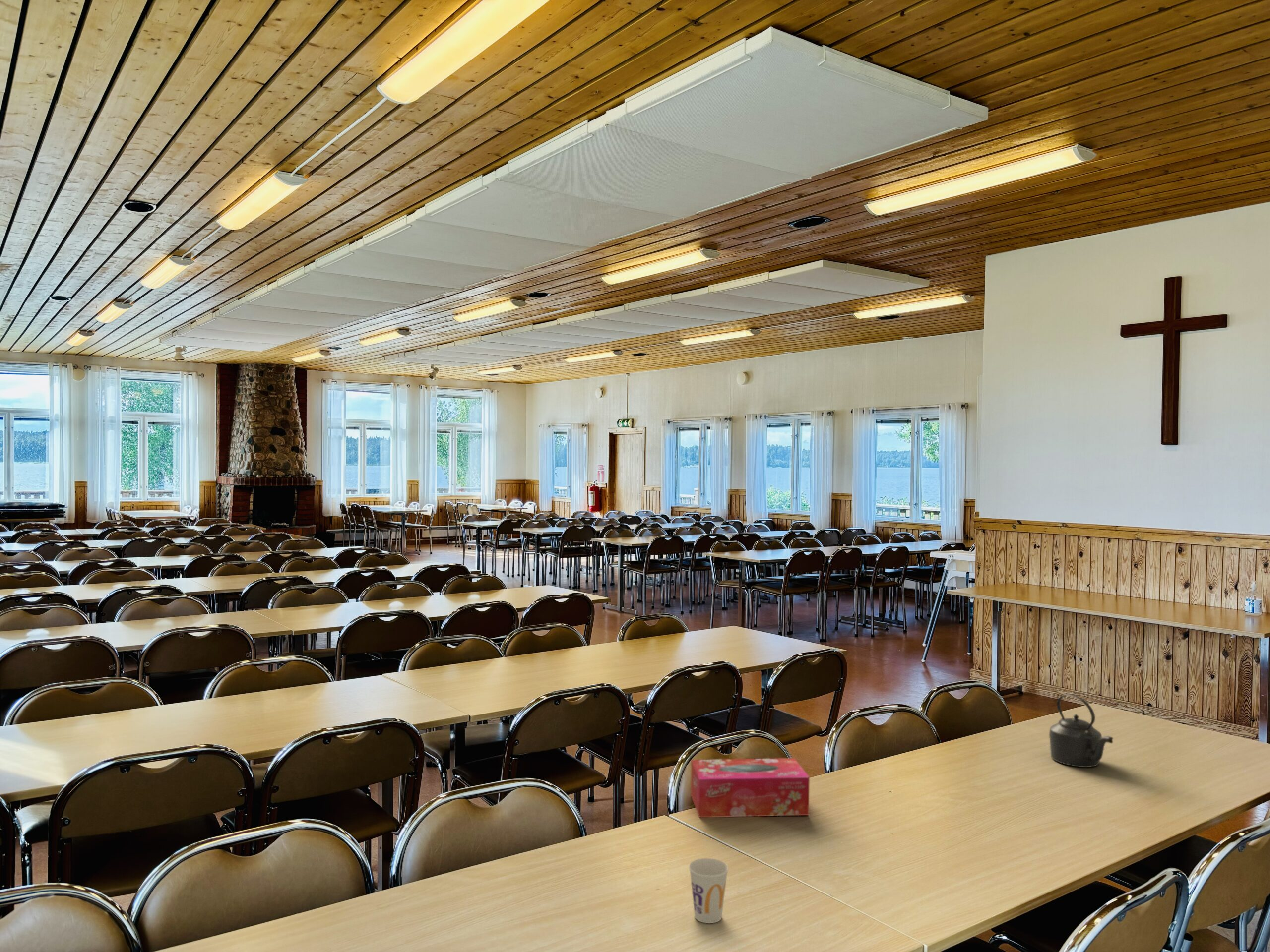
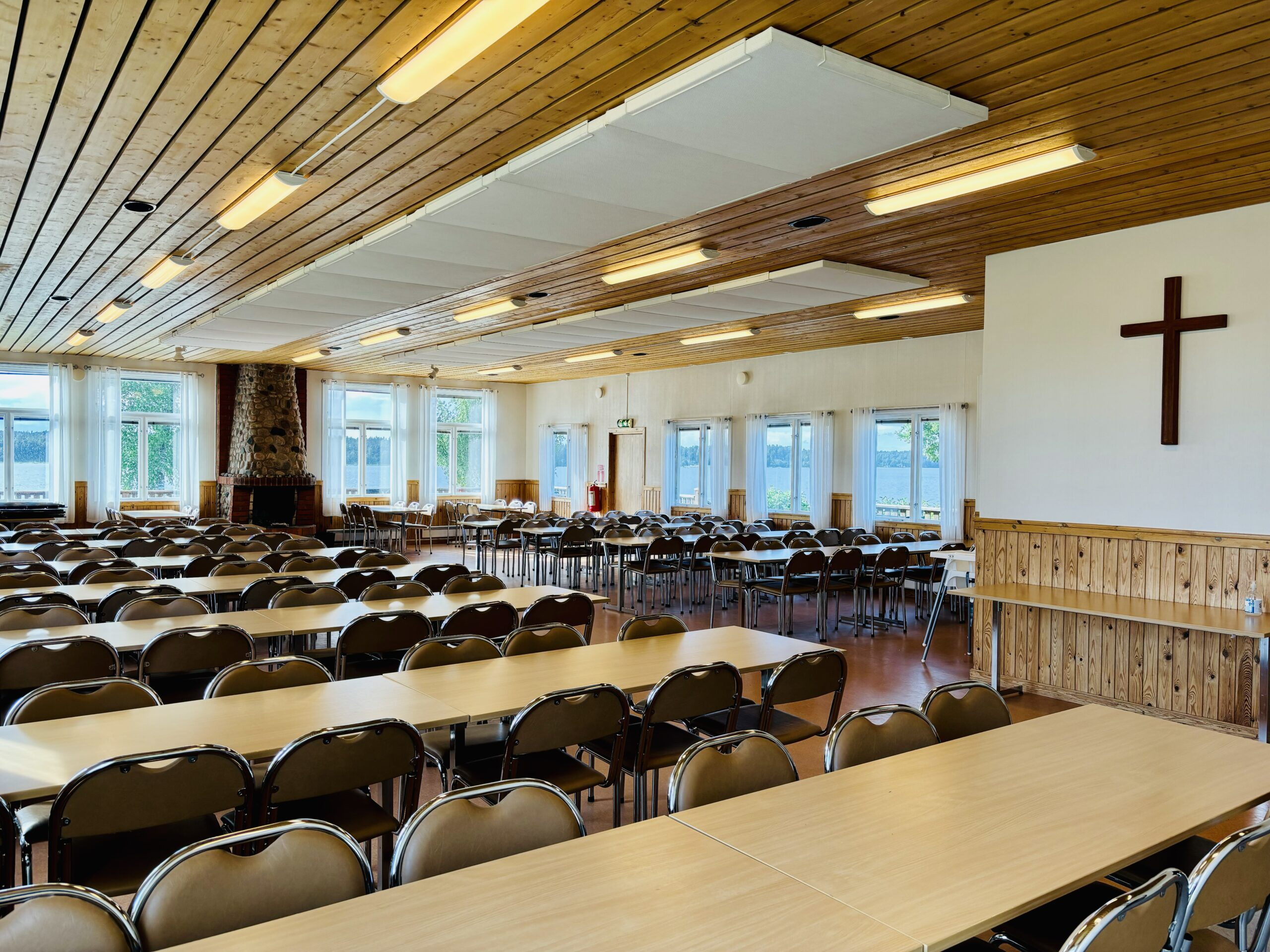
- tissue box [691,758,810,818]
- kettle [1049,694,1114,768]
- cup [688,858,729,924]
